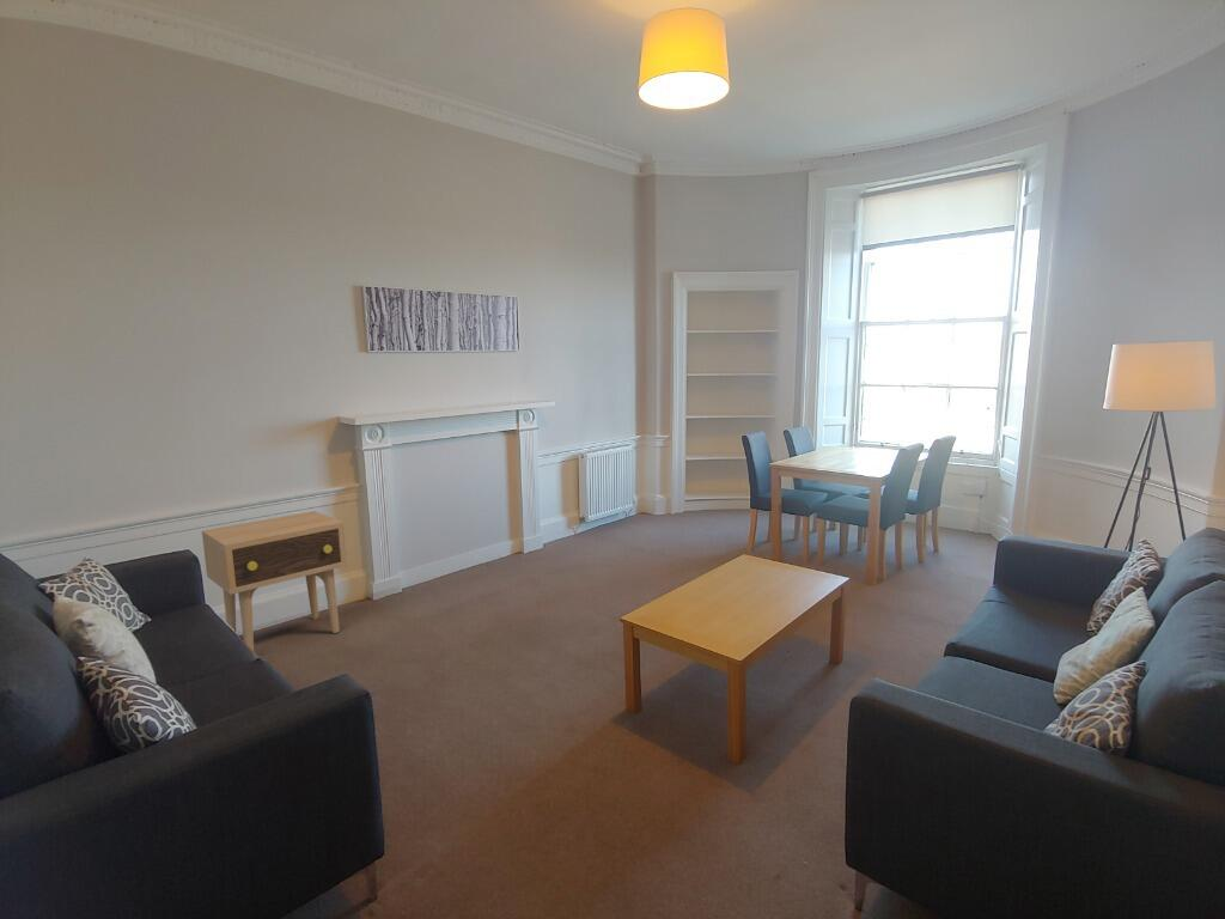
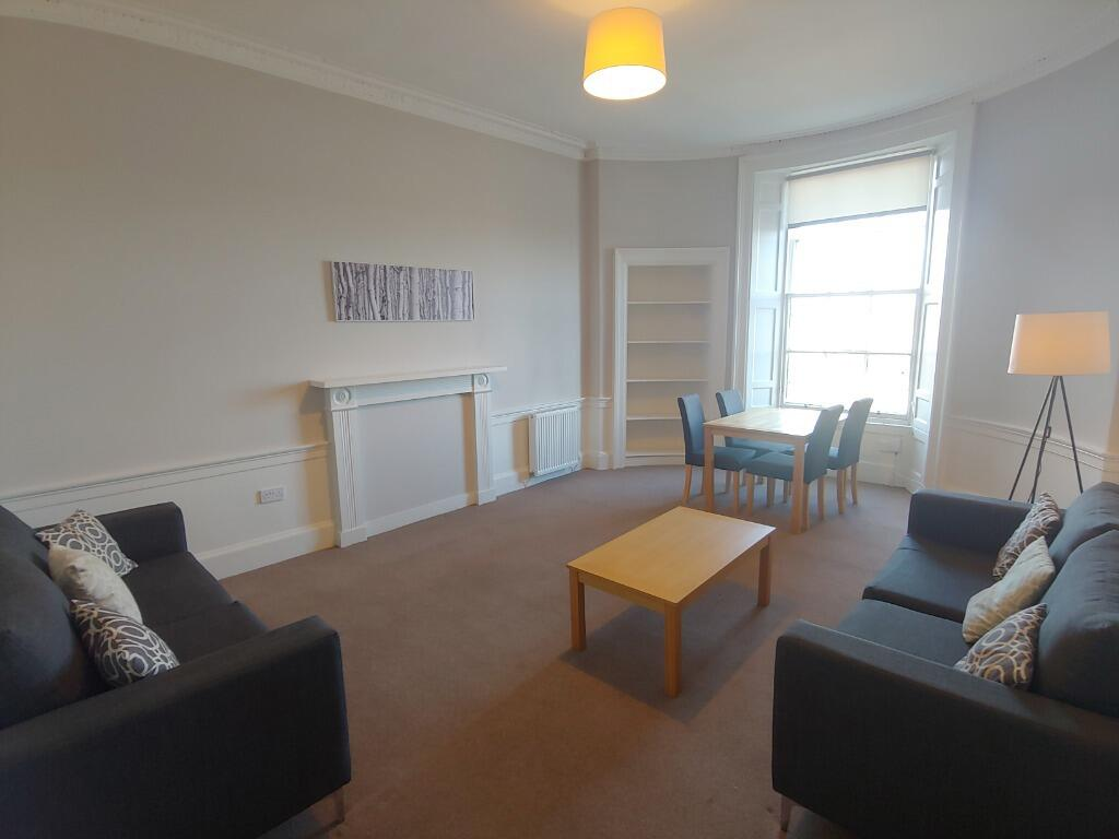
- side table [201,510,348,652]
